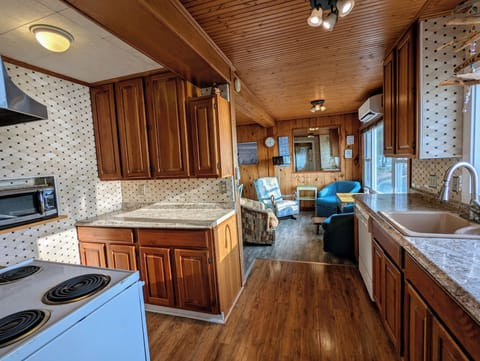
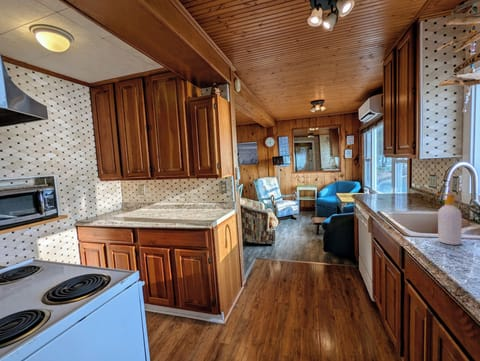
+ soap bottle [435,193,463,246]
